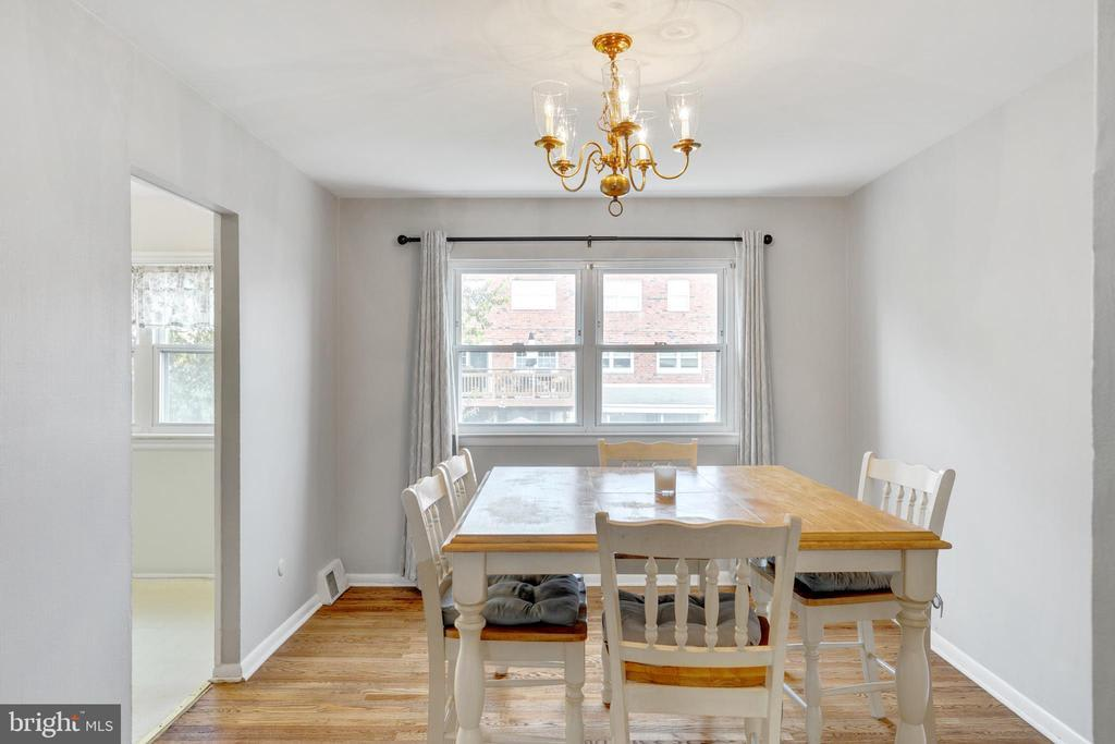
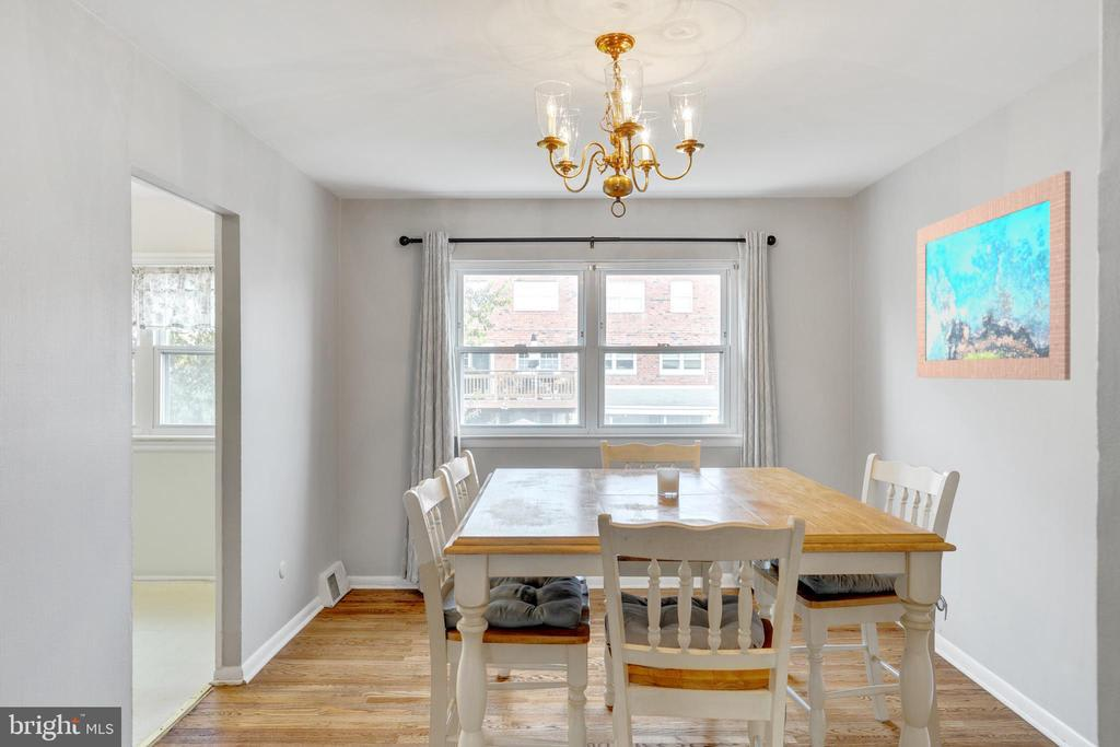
+ wall art [915,170,1072,382]
